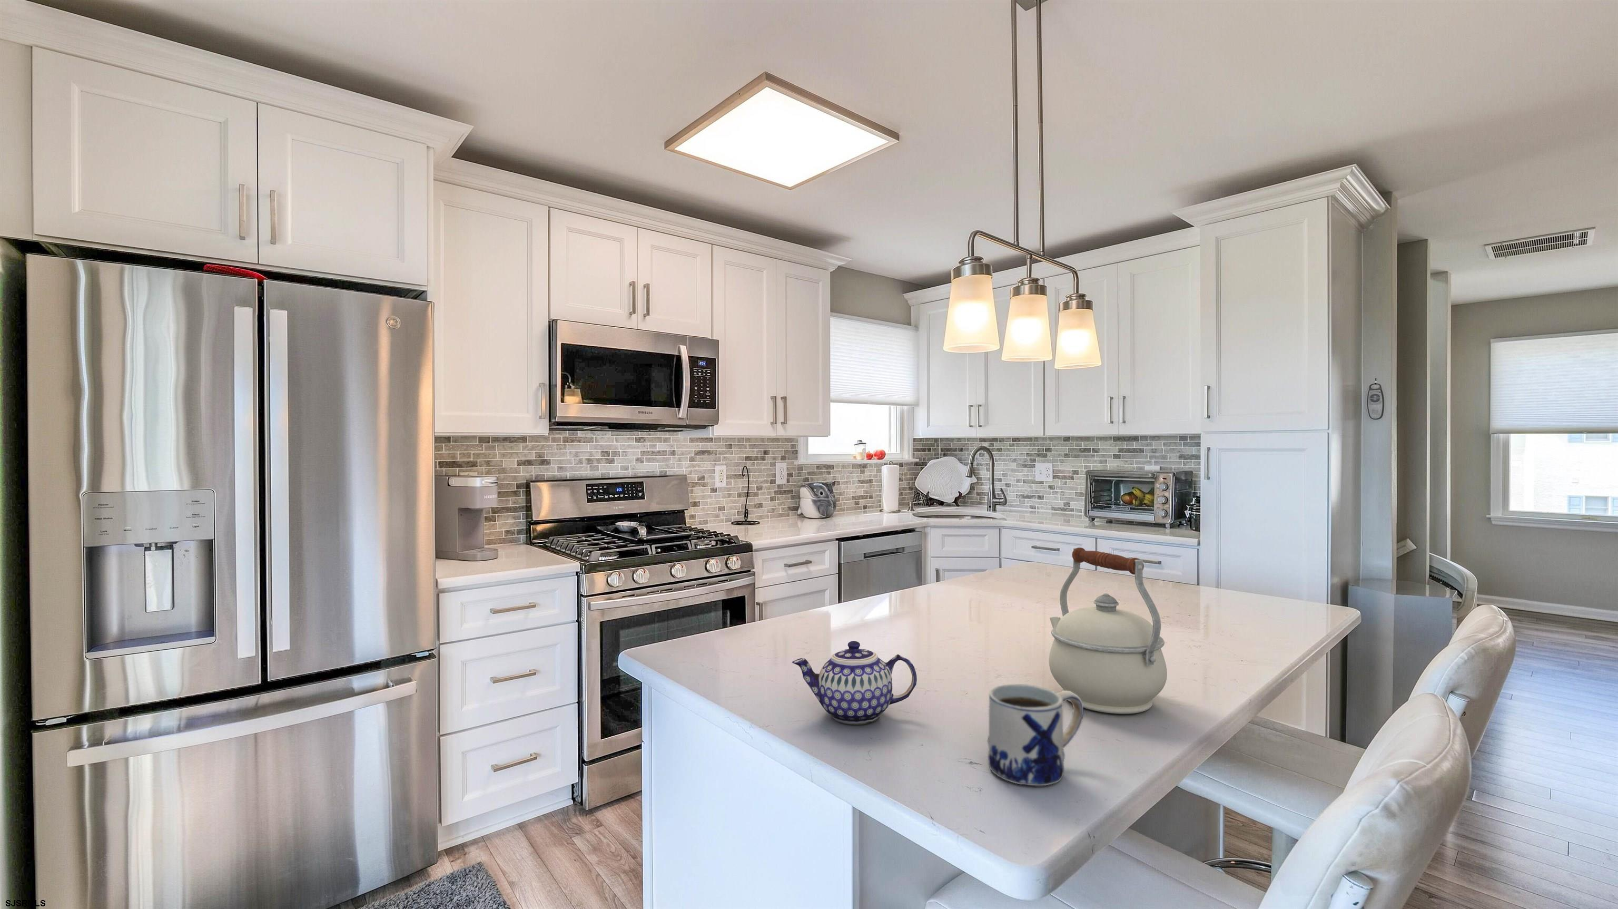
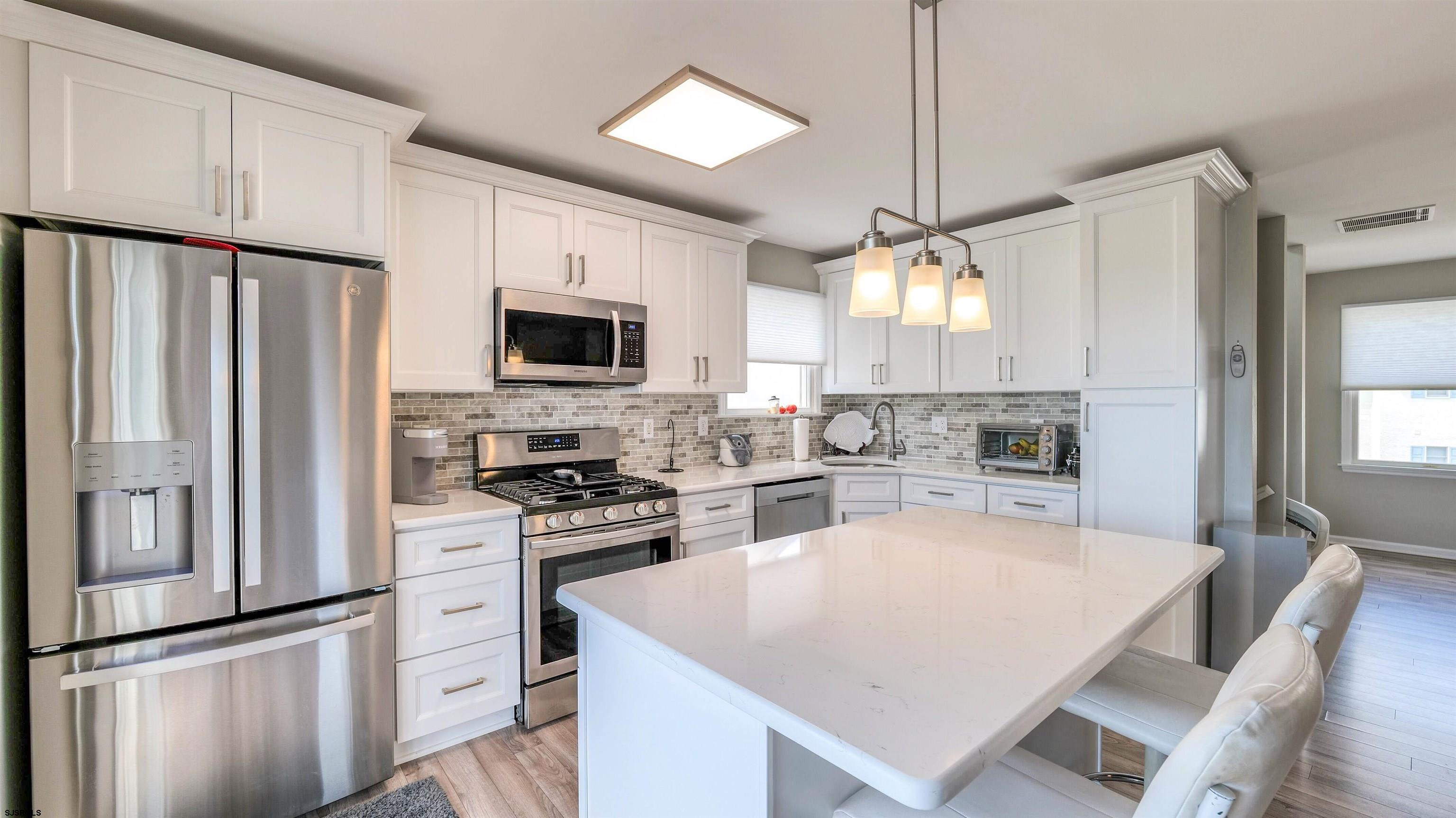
- teapot [791,640,918,726]
- mug [987,683,1083,787]
- kettle [1049,547,1168,715]
